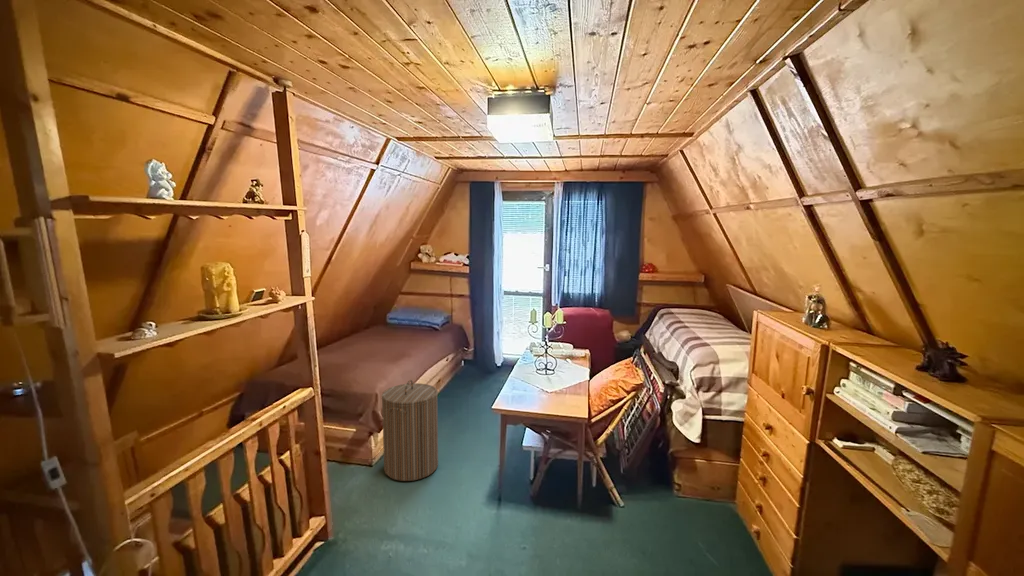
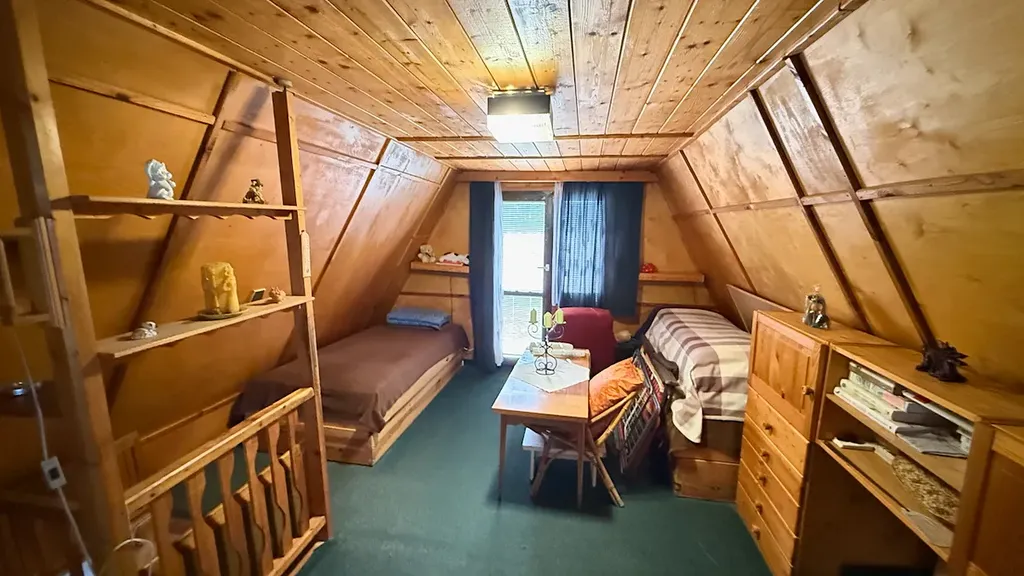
- laundry hamper [380,379,439,482]
